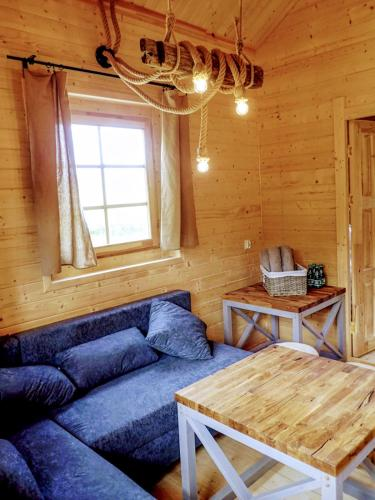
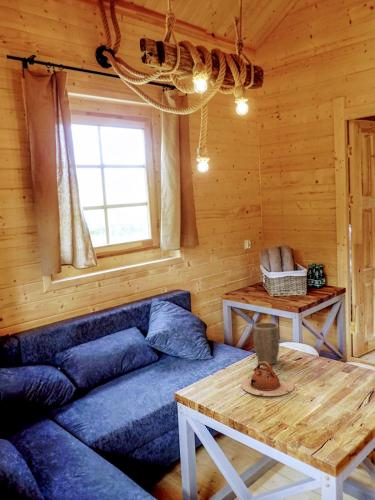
+ teapot [240,362,295,397]
+ plant pot [252,321,281,366]
